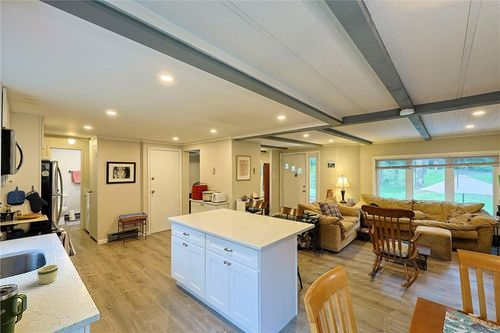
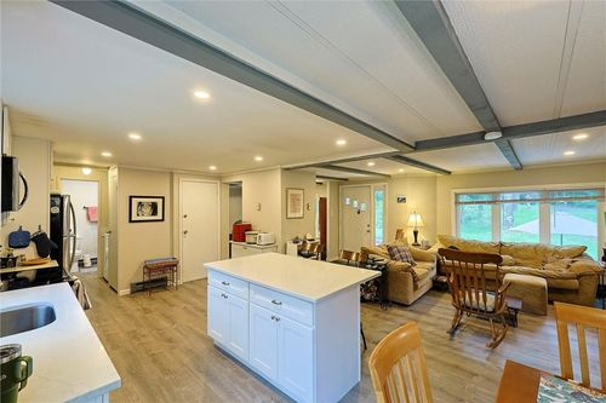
- mug [37,264,59,285]
